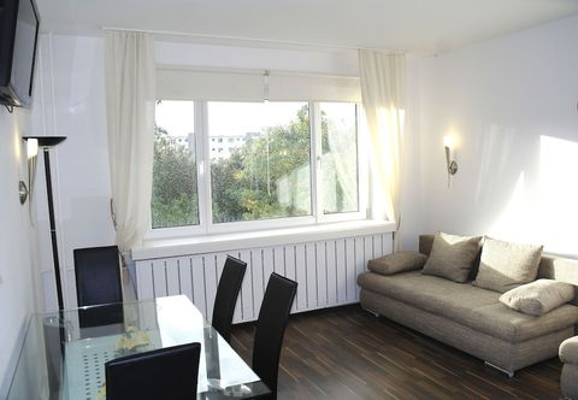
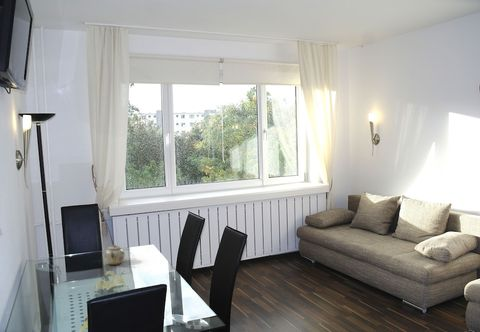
+ teapot [104,244,126,266]
